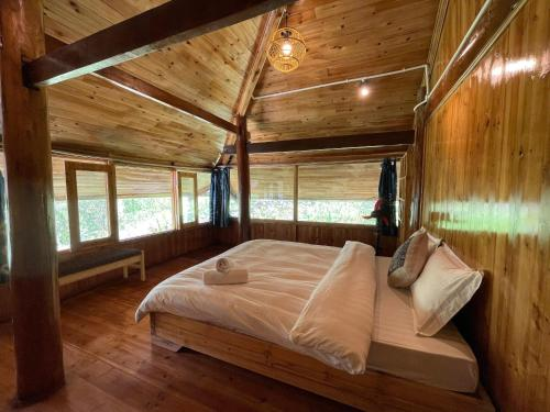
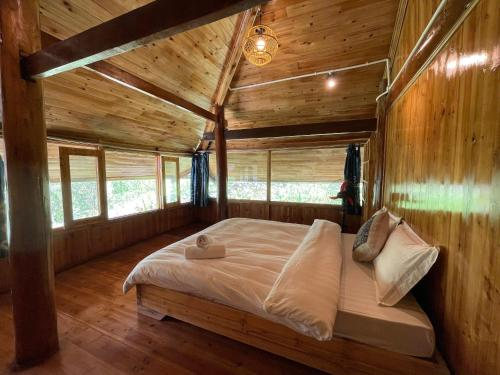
- bench [57,246,146,287]
